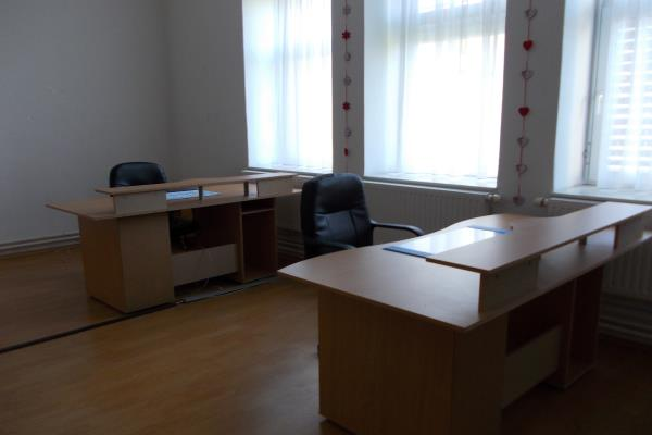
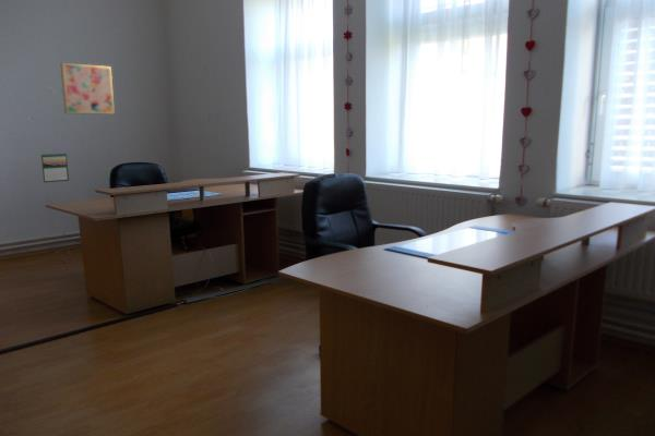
+ calendar [40,152,70,183]
+ wall art [60,62,116,116]
